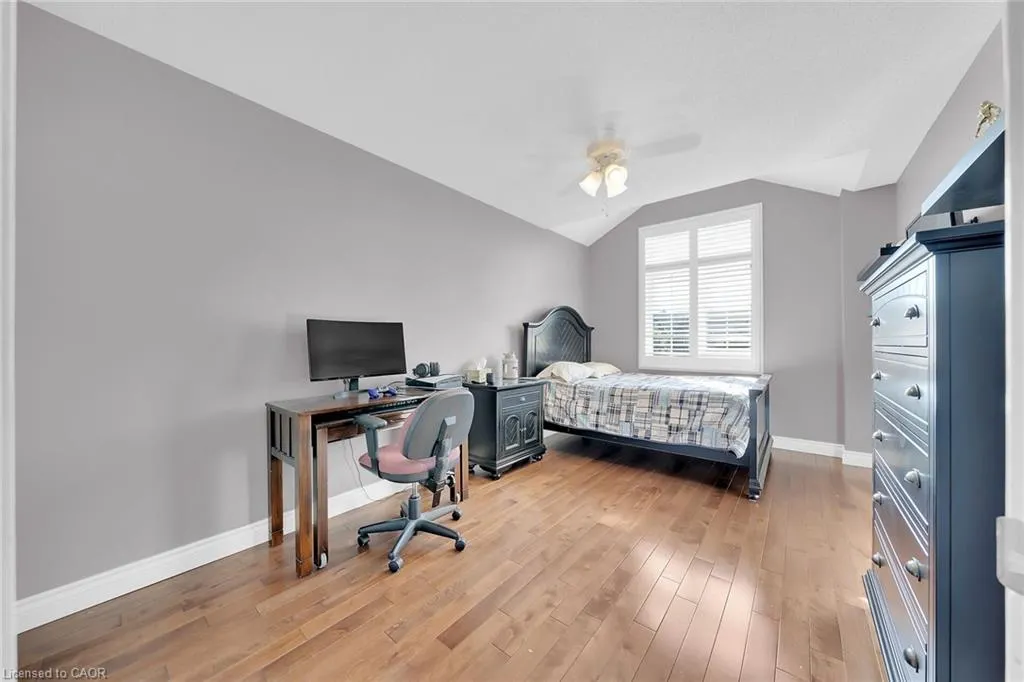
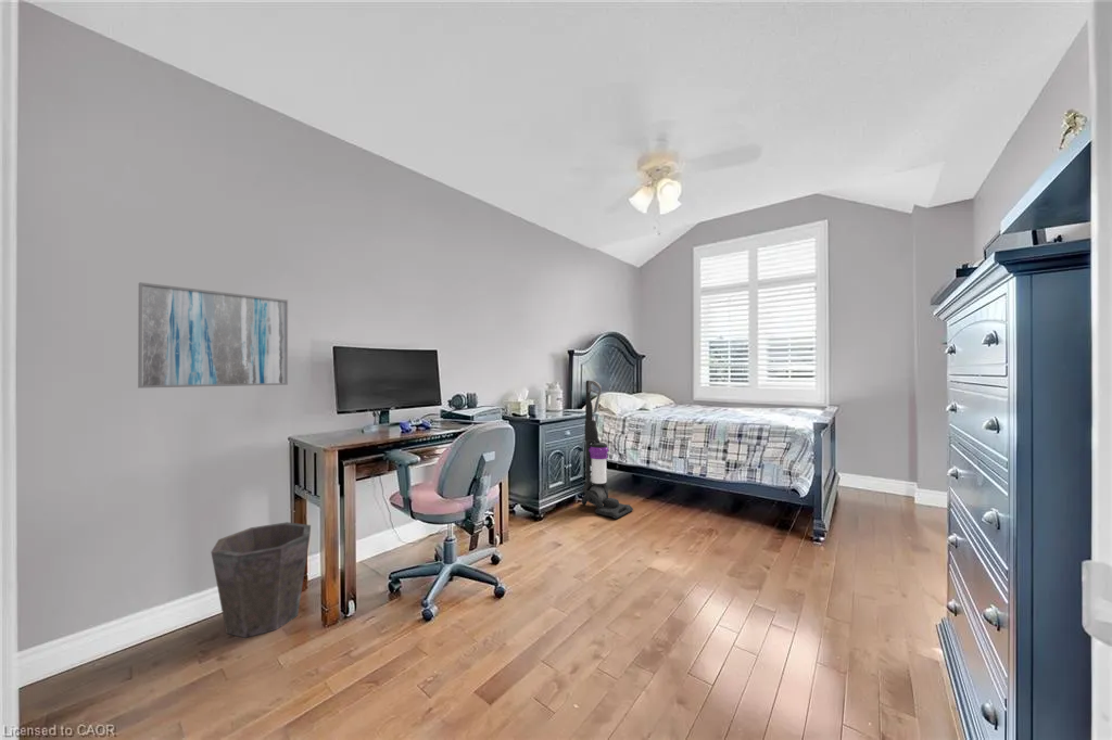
+ waste bin [210,521,312,639]
+ wall art [137,281,289,390]
+ vacuum cleaner [581,380,634,520]
